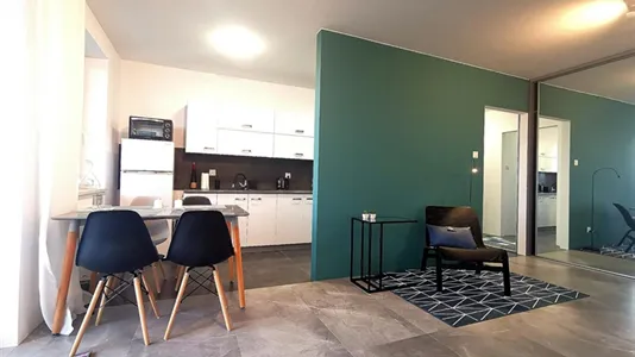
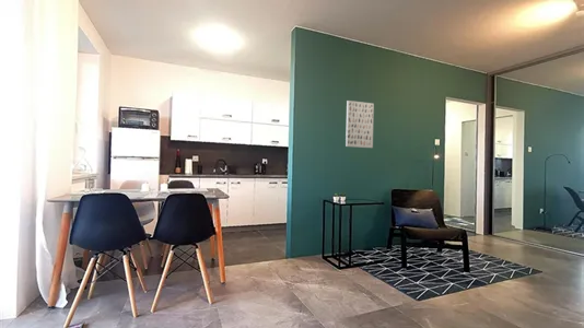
+ wall art [344,99,375,149]
